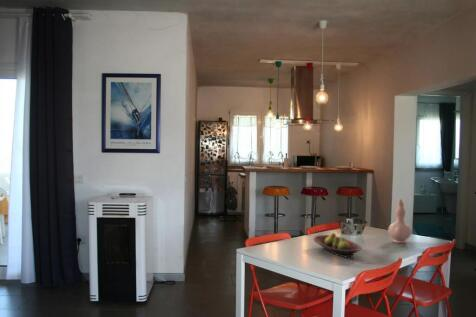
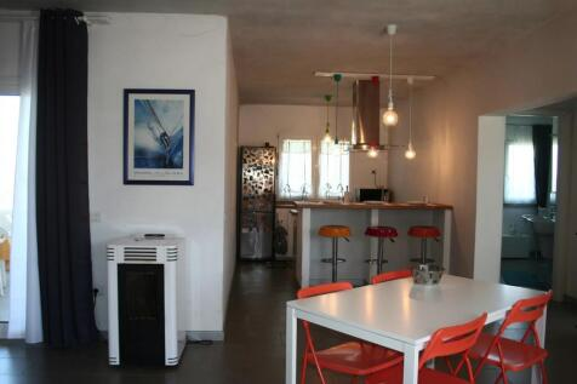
- fruit bowl [313,232,363,258]
- vase [387,198,413,244]
